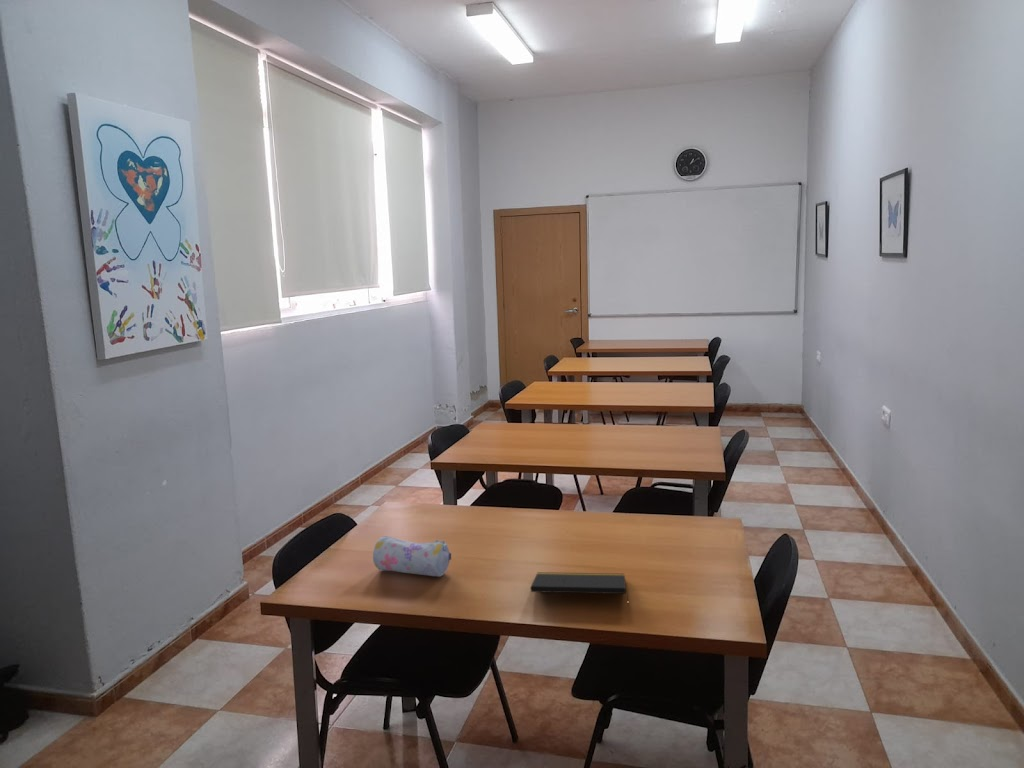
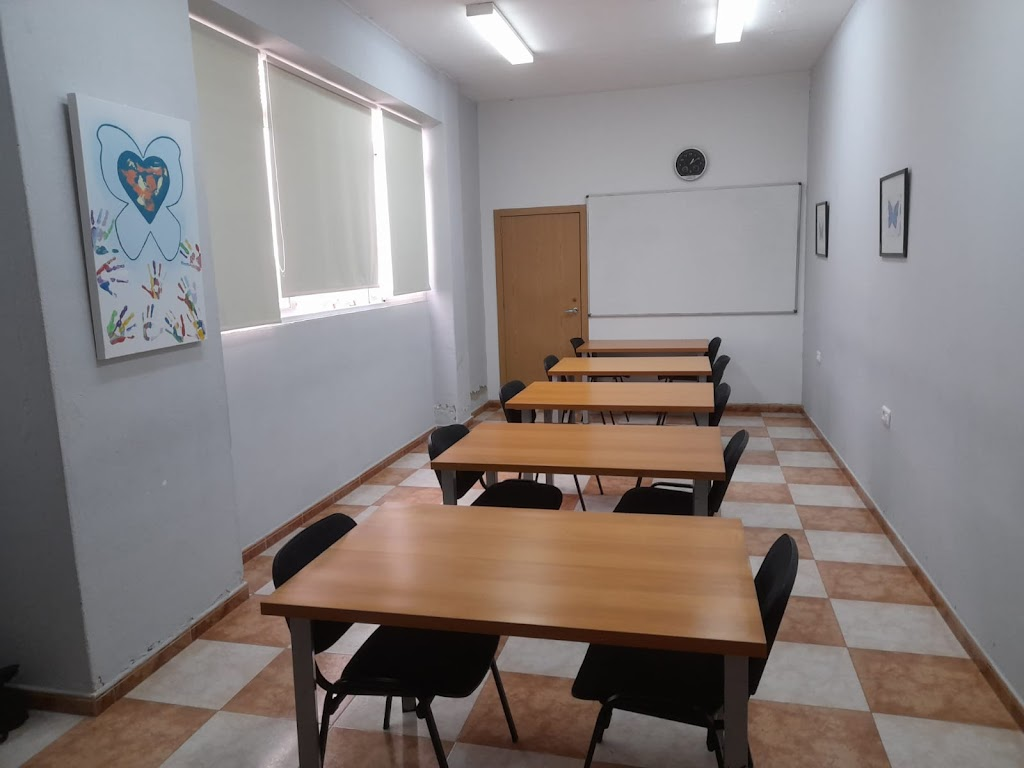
- notepad [530,571,630,607]
- pencil case [372,535,452,578]
